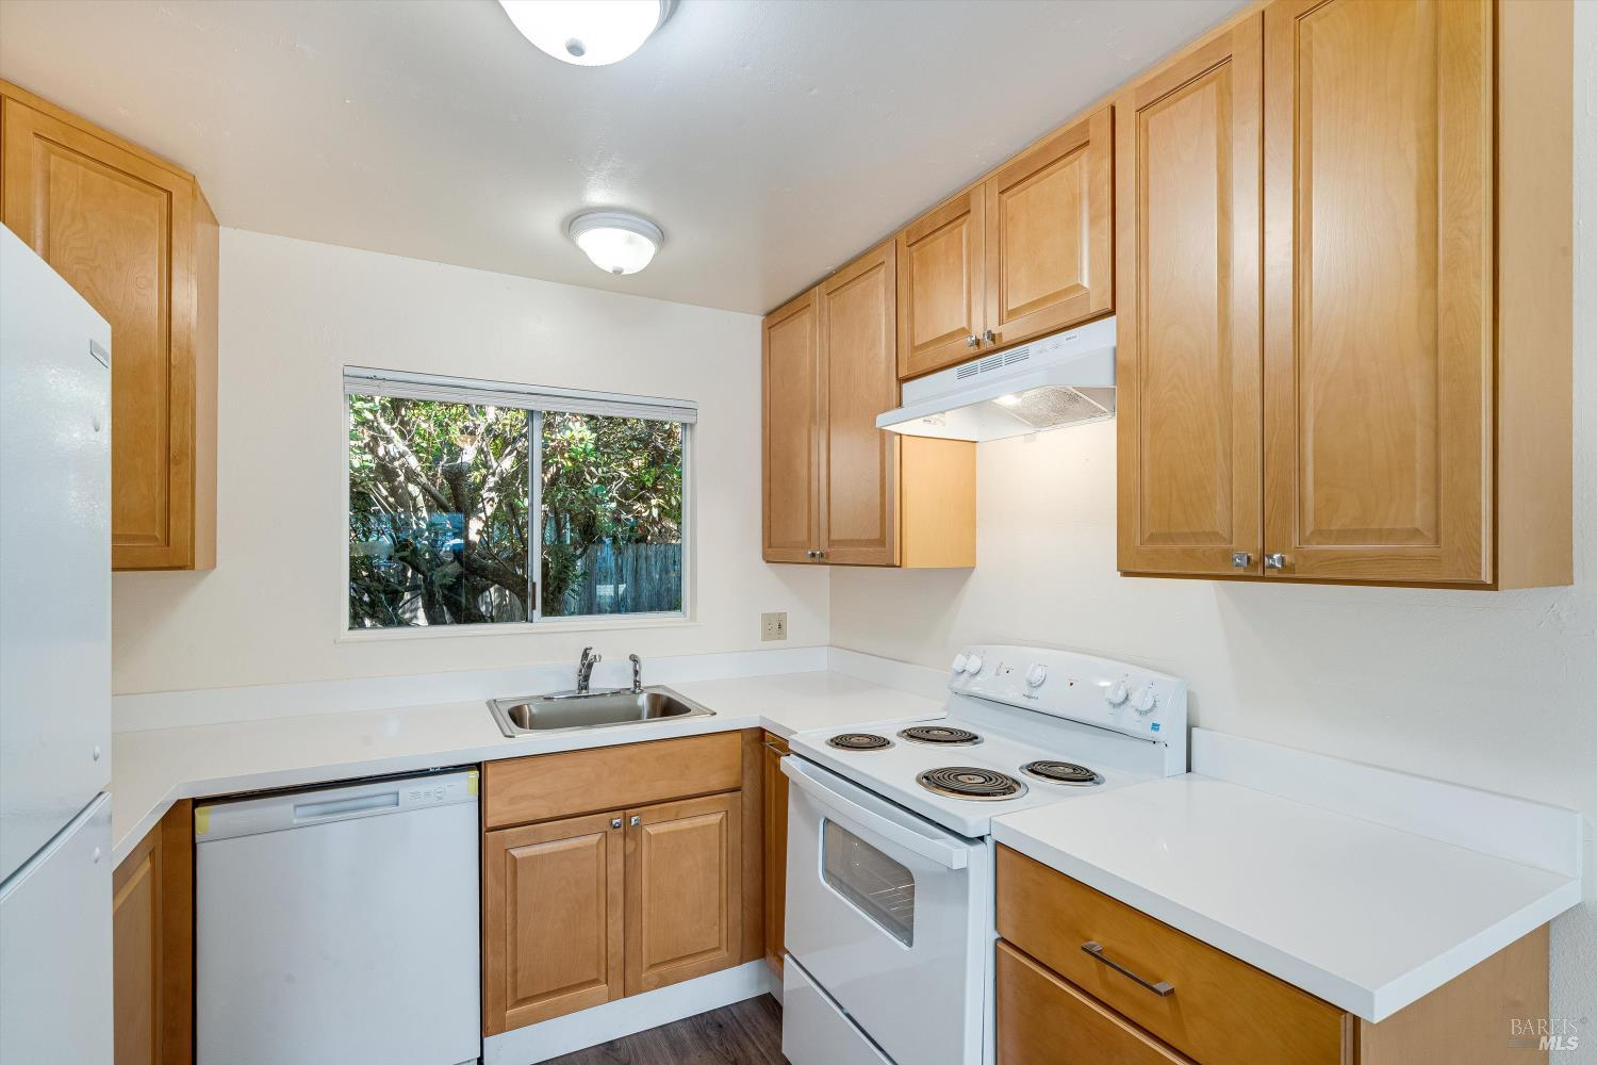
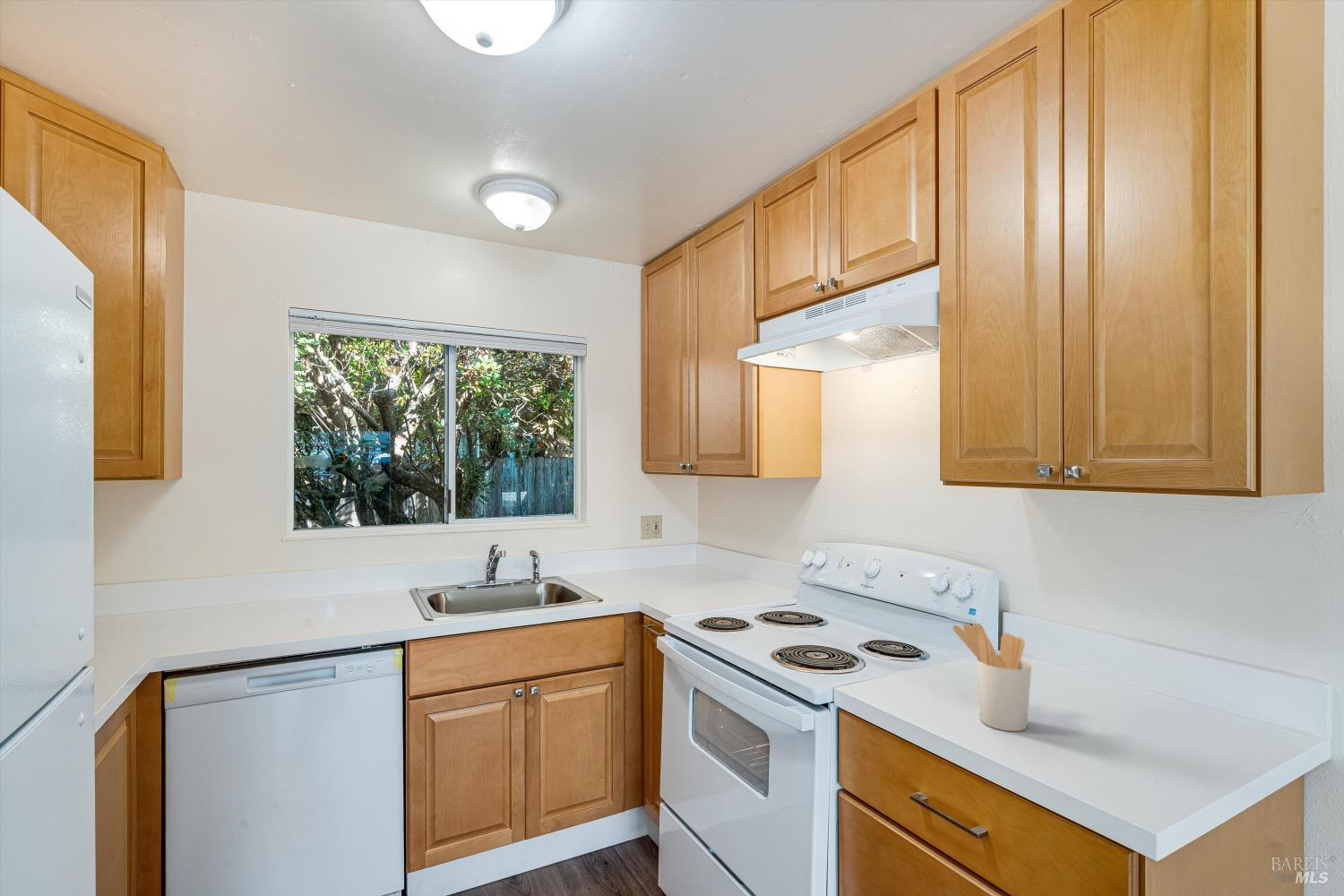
+ utensil holder [952,623,1032,732]
